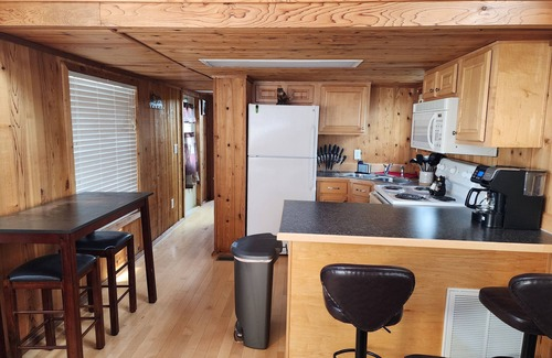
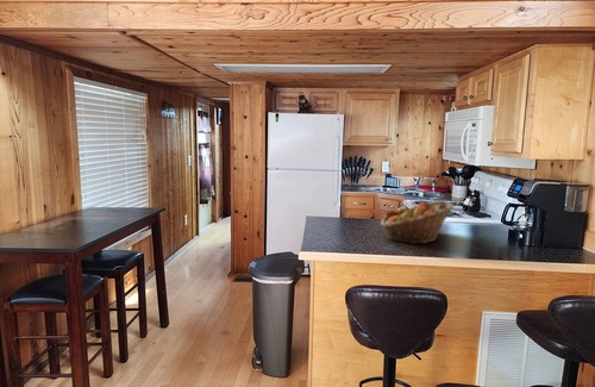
+ fruit basket [380,199,456,245]
